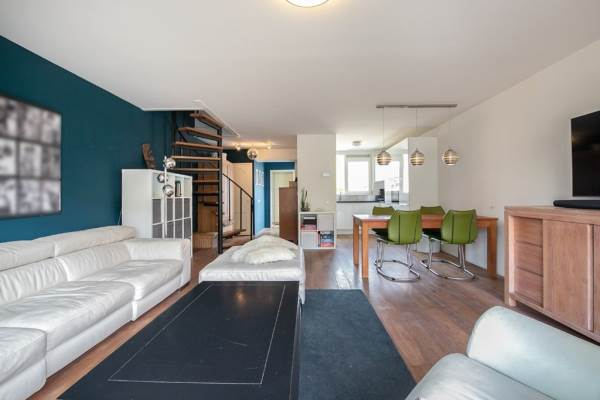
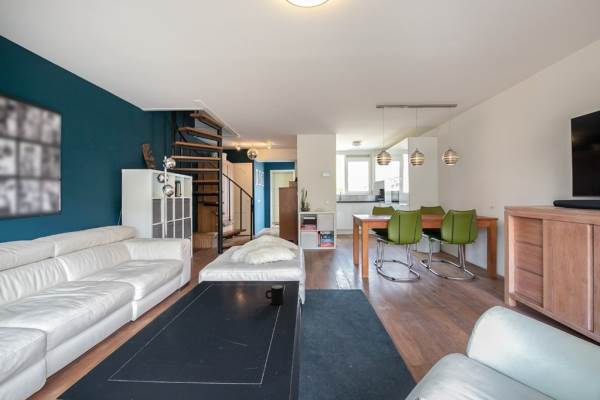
+ mug [264,284,285,306]
